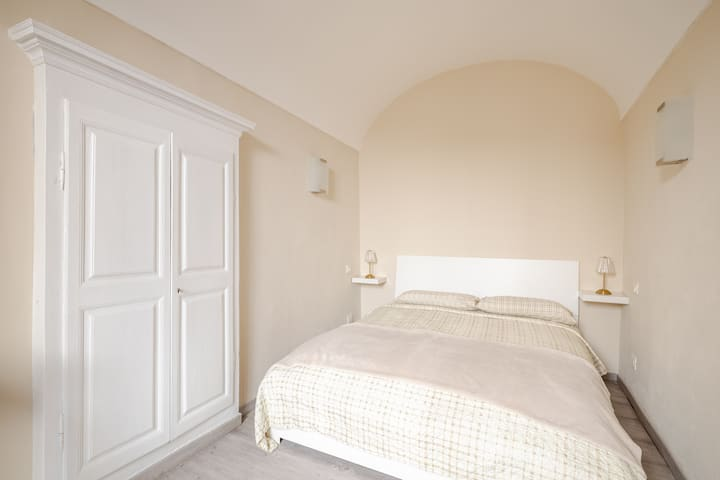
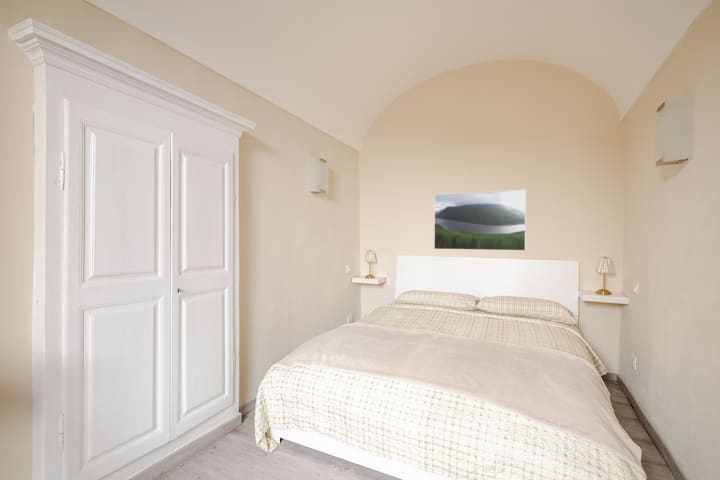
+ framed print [433,189,527,252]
